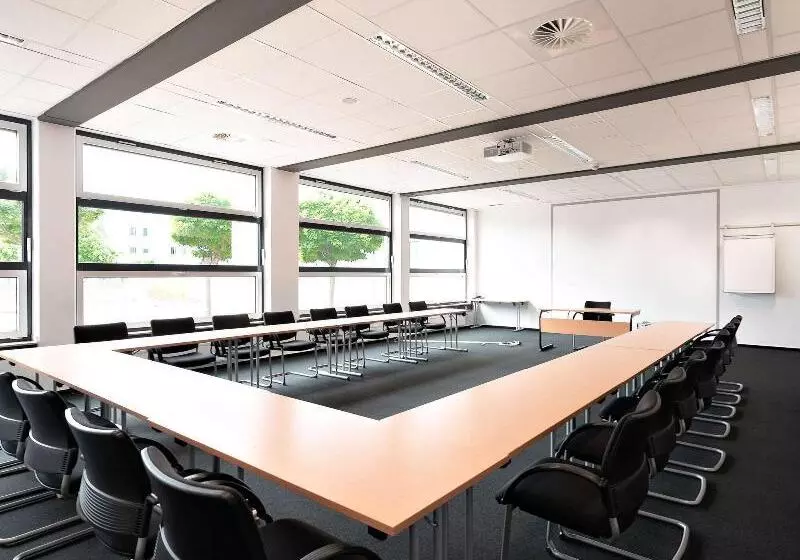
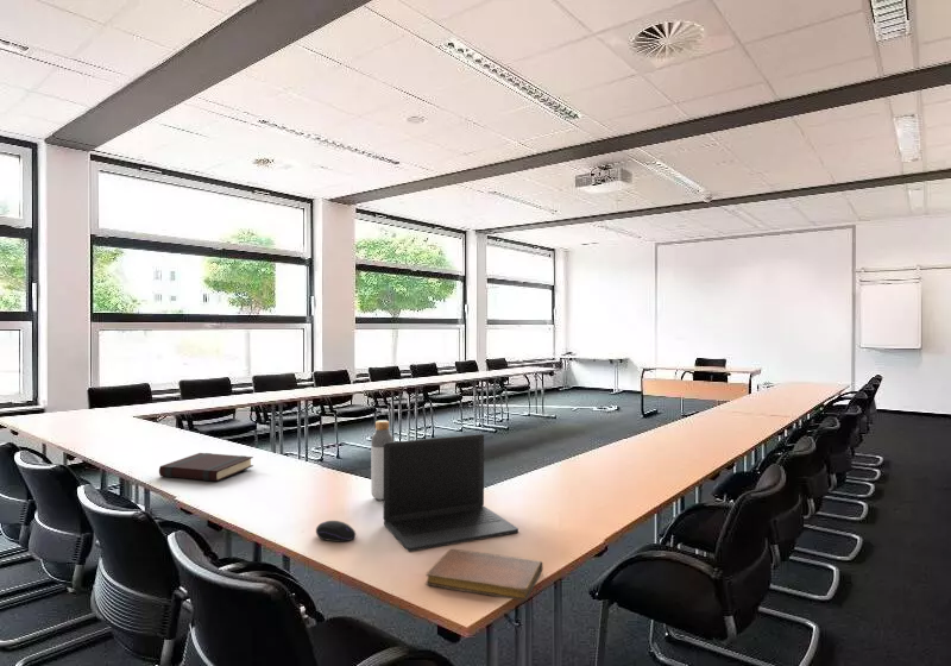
+ bottle [370,419,395,501]
+ book [158,452,254,482]
+ computer mouse [315,520,357,544]
+ laptop [383,433,519,553]
+ notebook [424,548,544,602]
